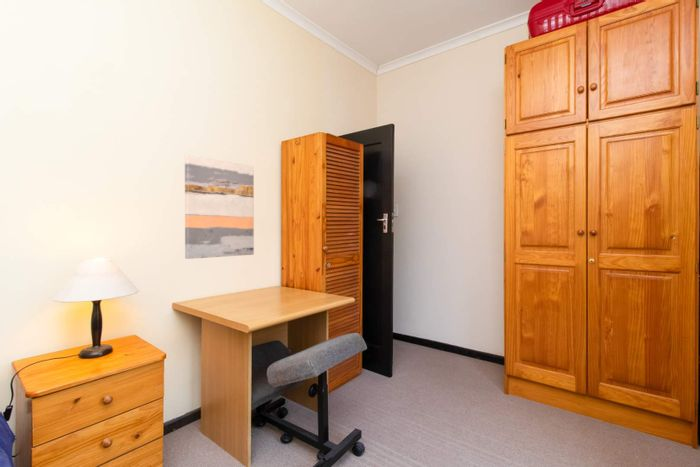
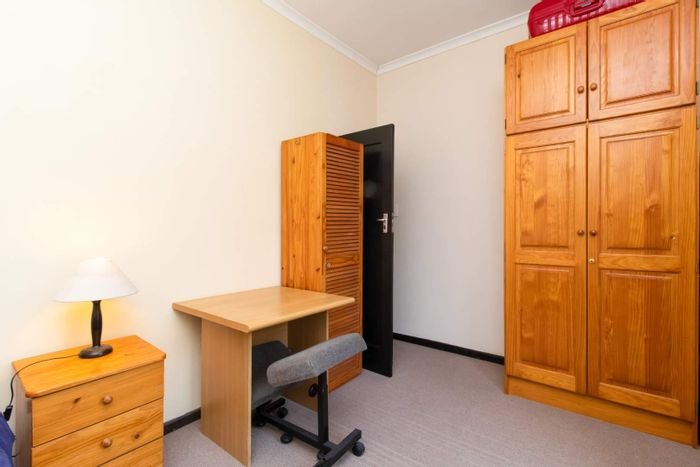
- wall art [184,154,255,260]
